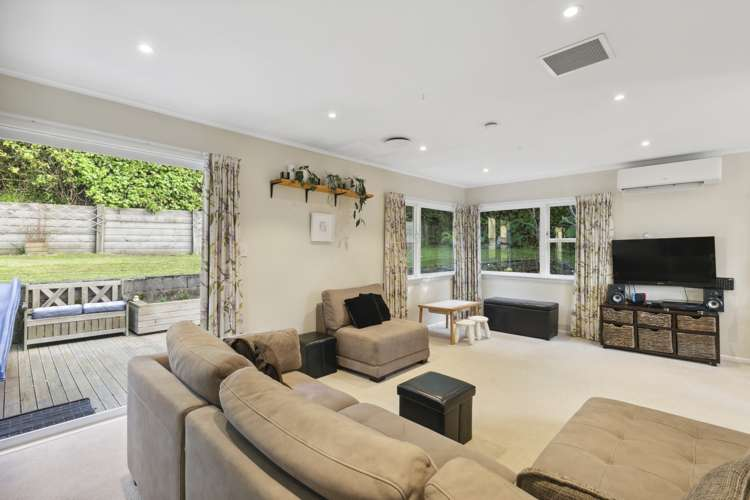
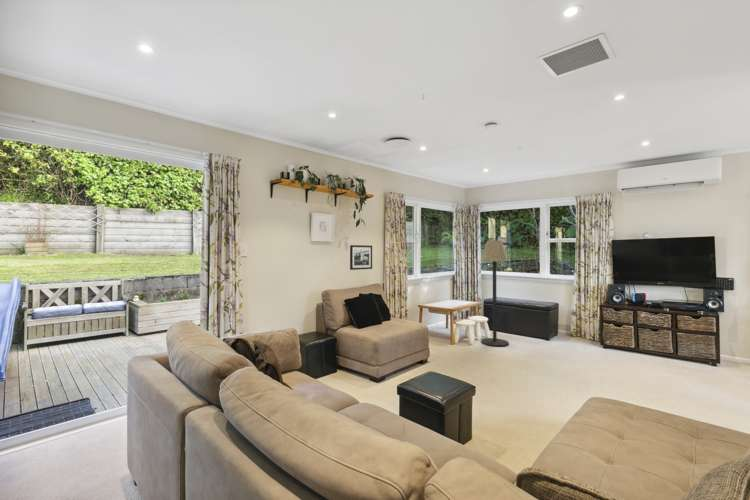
+ floor lamp [479,240,510,347]
+ picture frame [349,244,373,271]
